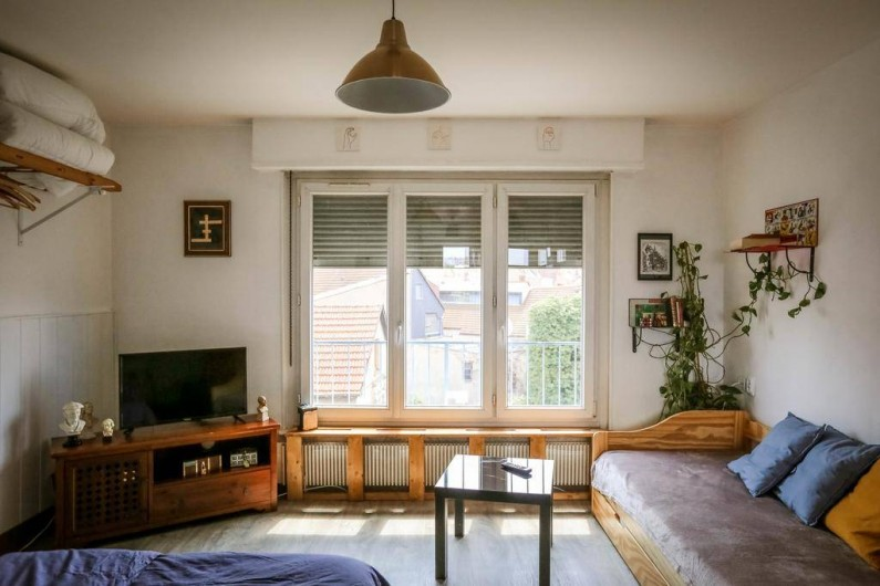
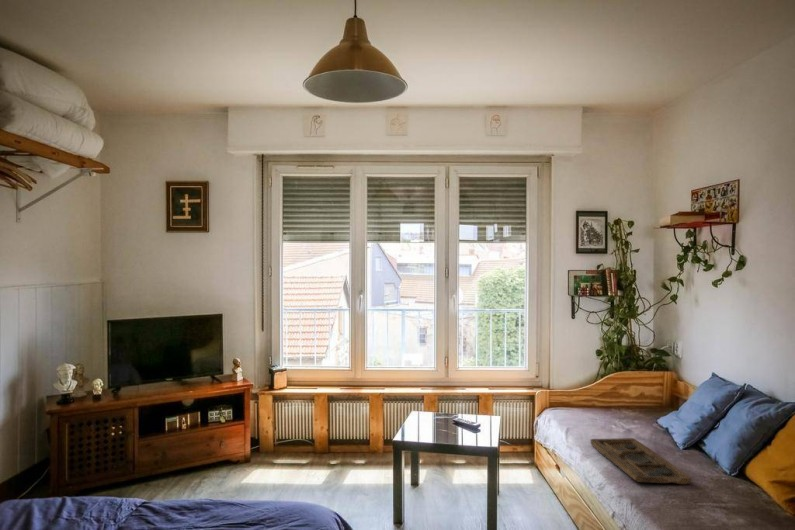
+ decorative tray [589,437,692,485]
